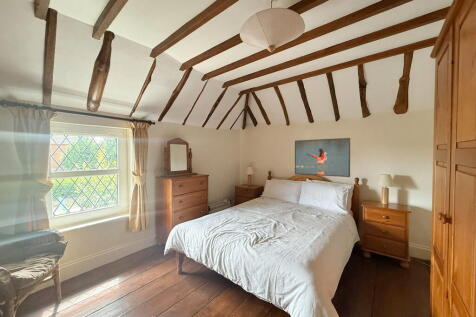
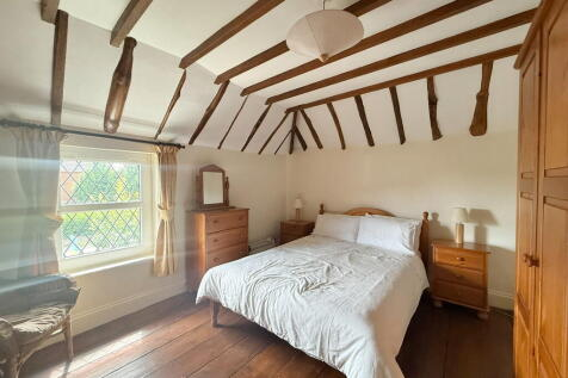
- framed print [294,137,351,178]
